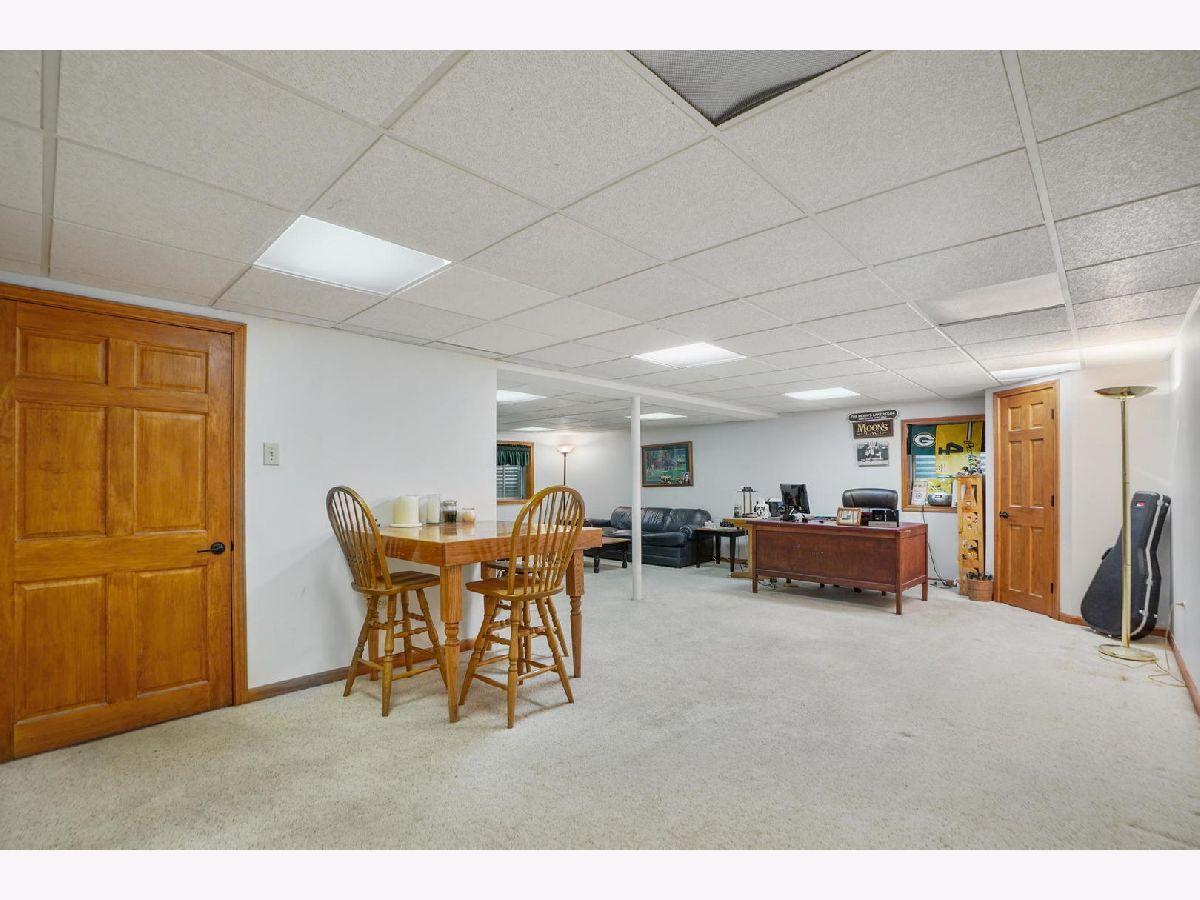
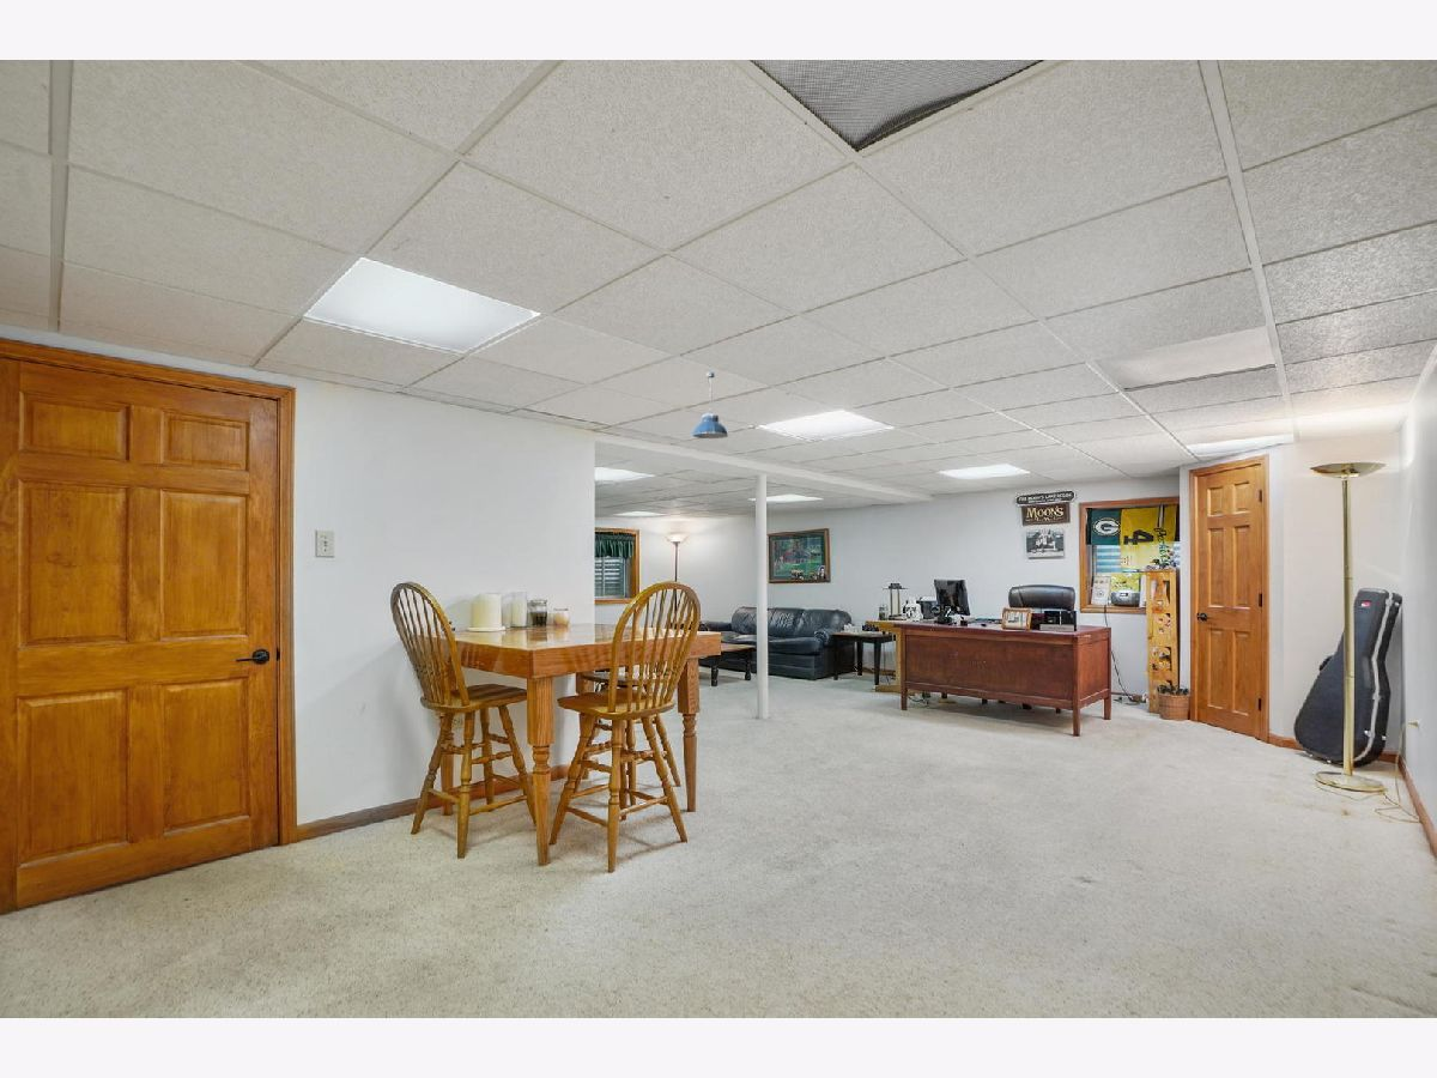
+ pendant light [691,371,730,440]
